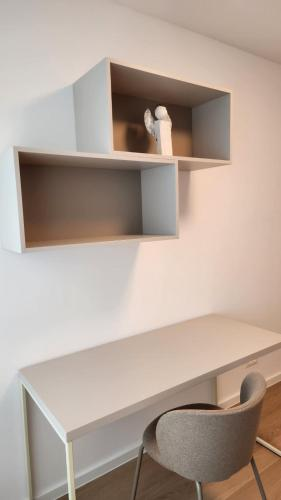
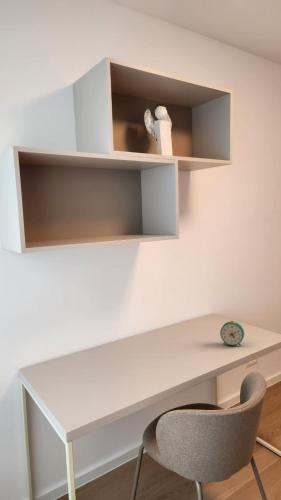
+ alarm clock [219,320,245,347]
